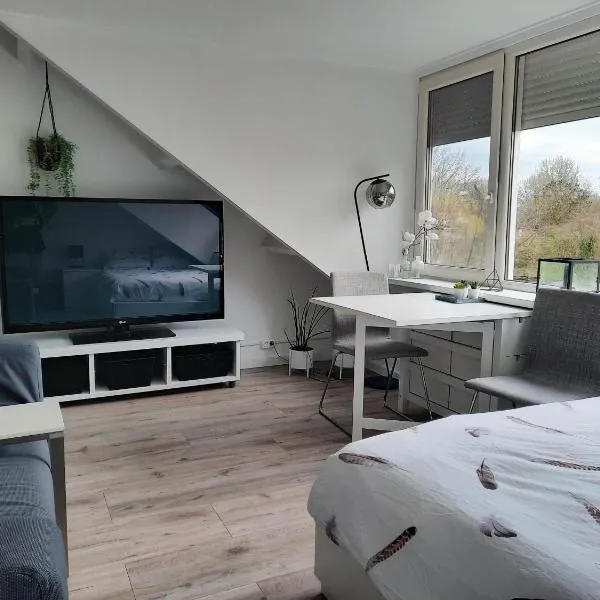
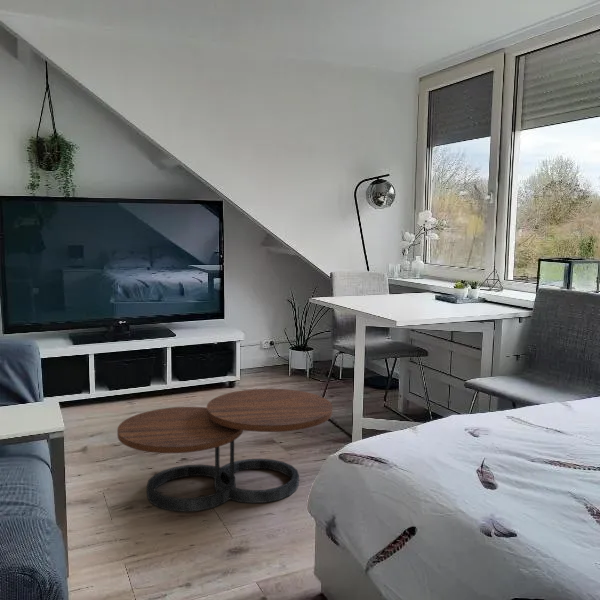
+ coffee table [116,388,334,513]
